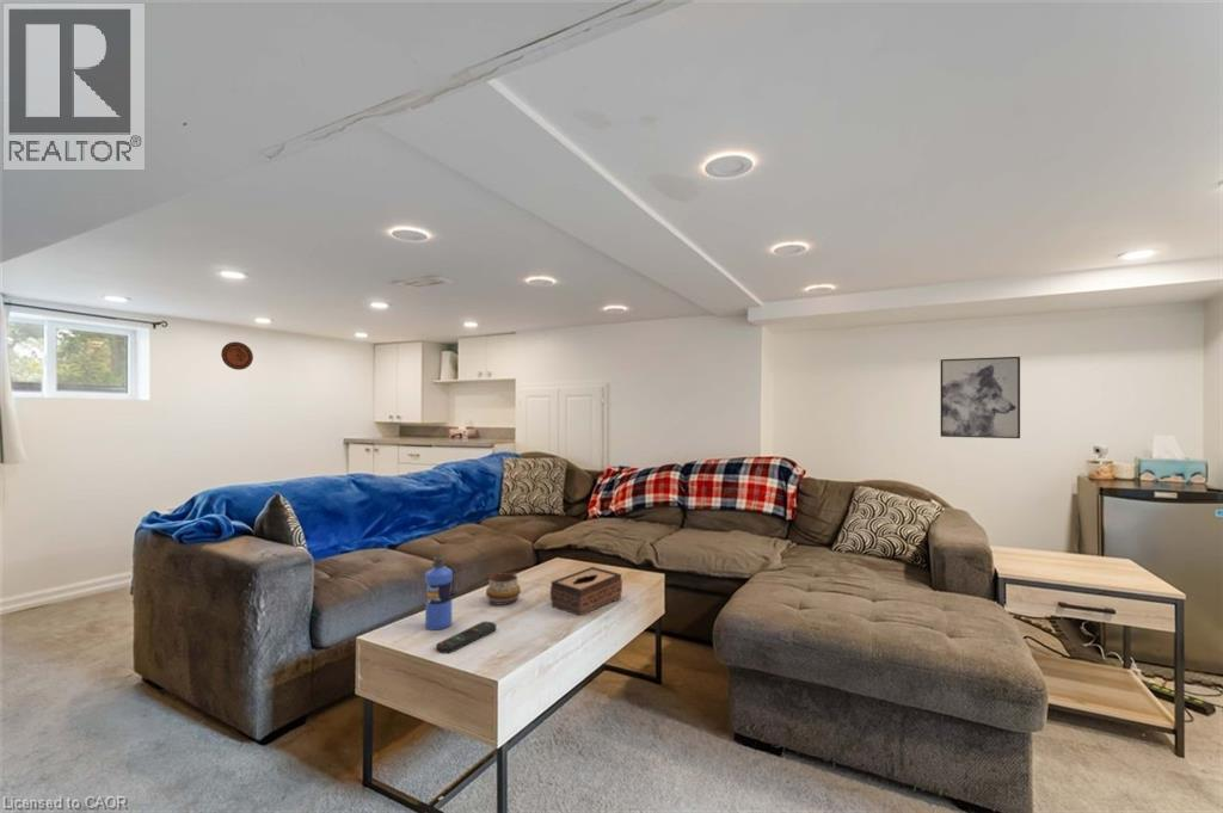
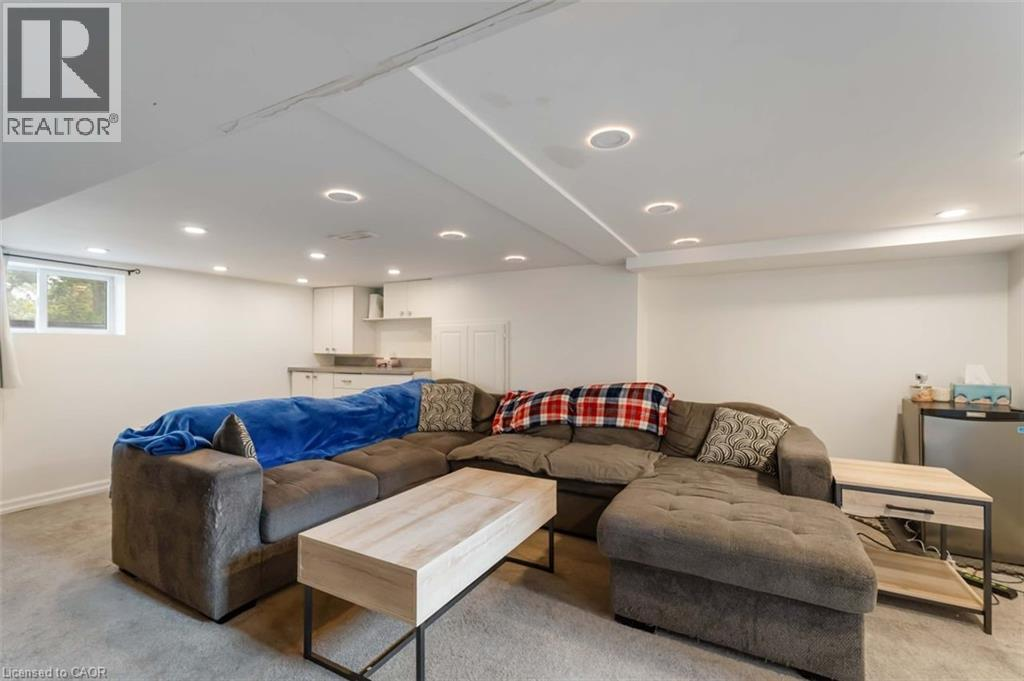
- wall art [940,356,1021,439]
- remote control [435,621,497,654]
- decorative plate [220,340,254,371]
- tissue box [549,566,623,617]
- decorative bowl [485,572,522,606]
- water bottle [424,554,454,632]
